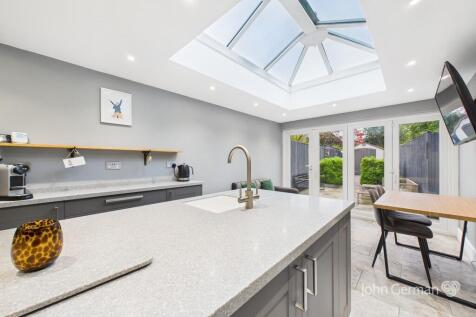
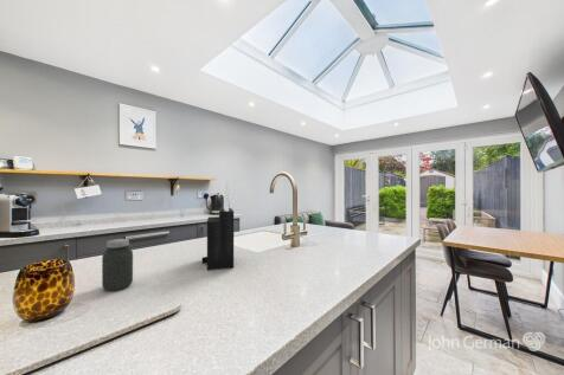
+ knife block [201,182,235,271]
+ jar [101,238,134,292]
